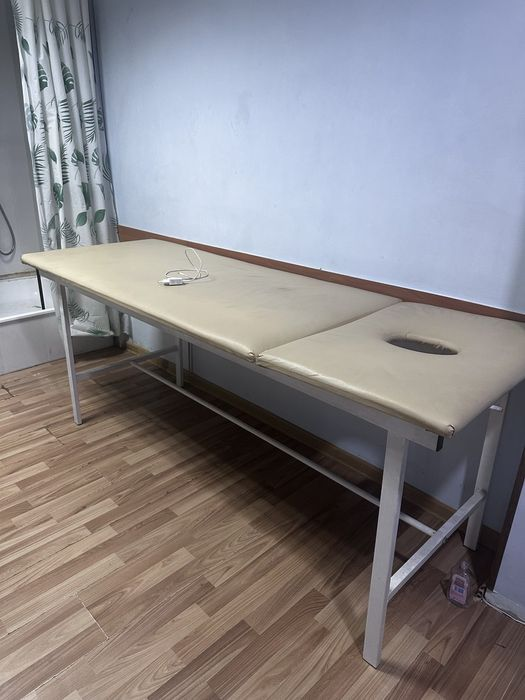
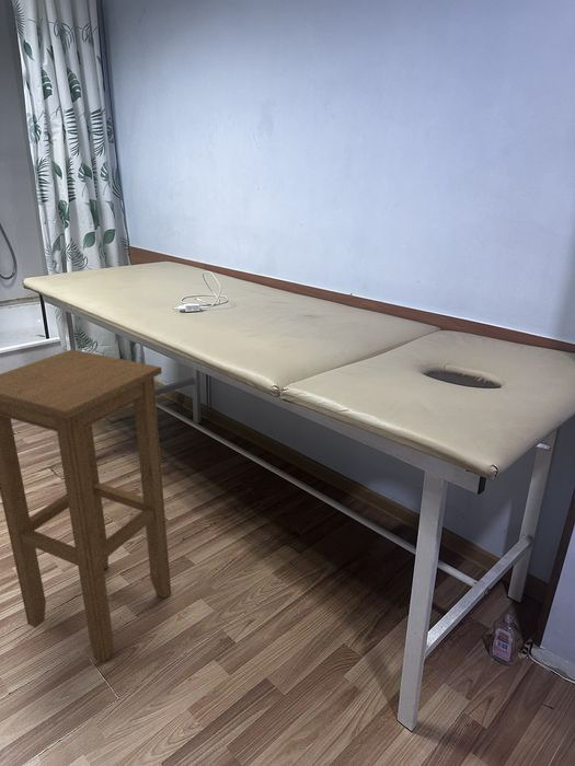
+ stool [0,348,172,663]
